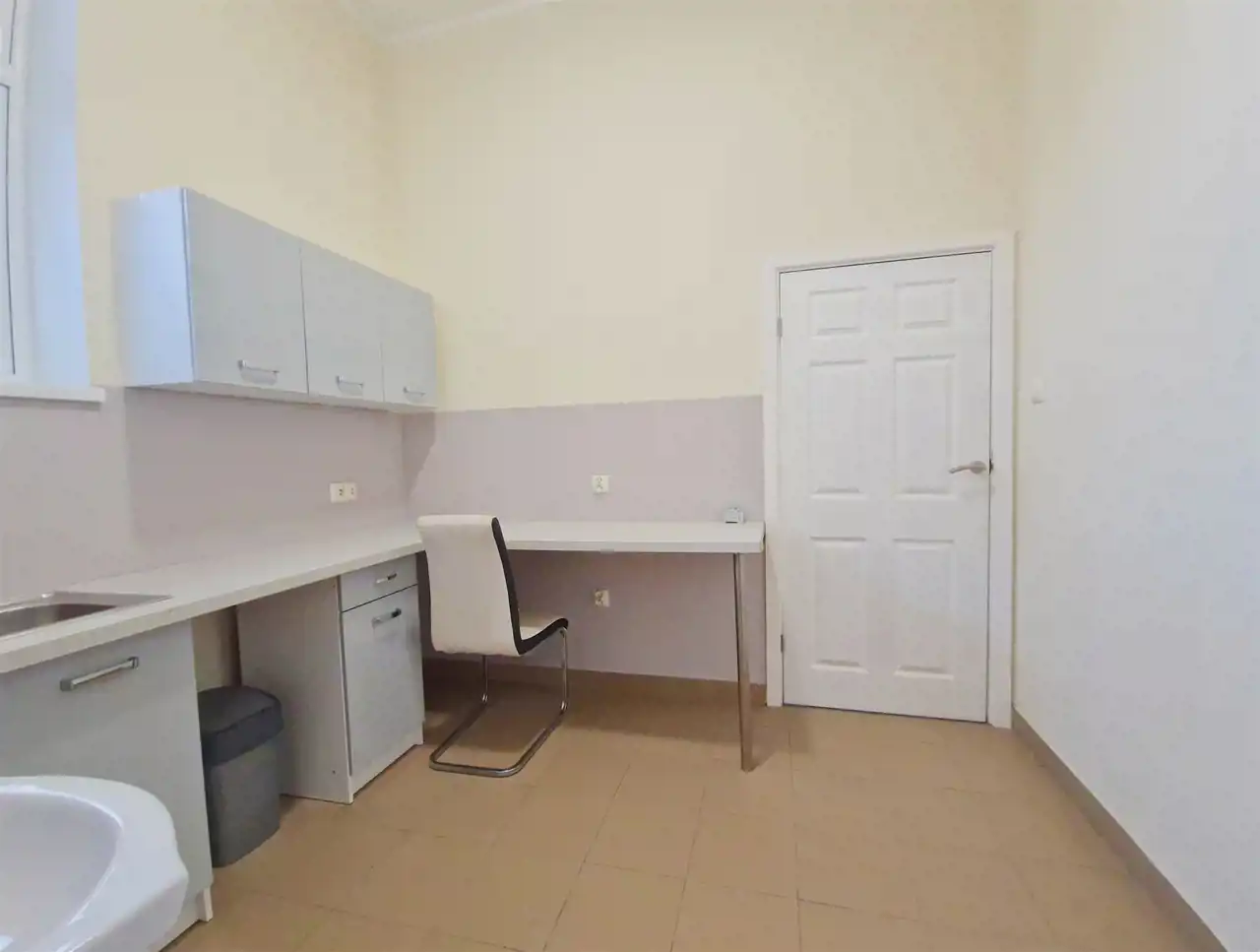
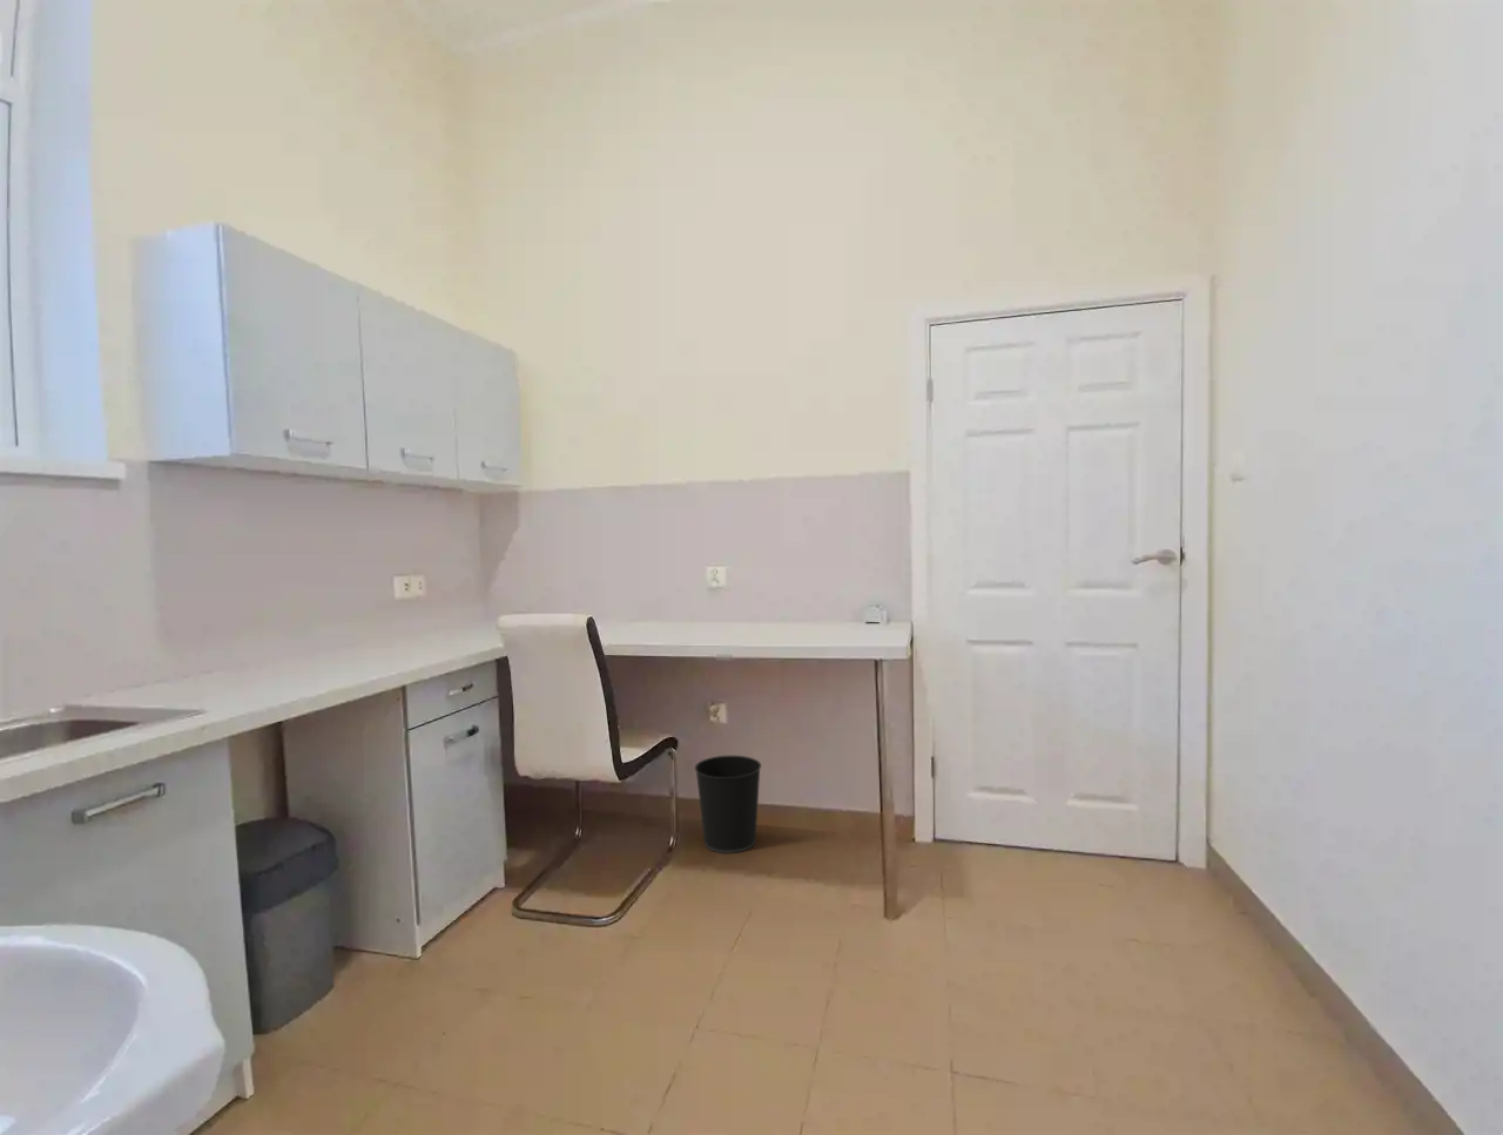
+ wastebasket [694,755,762,855]
